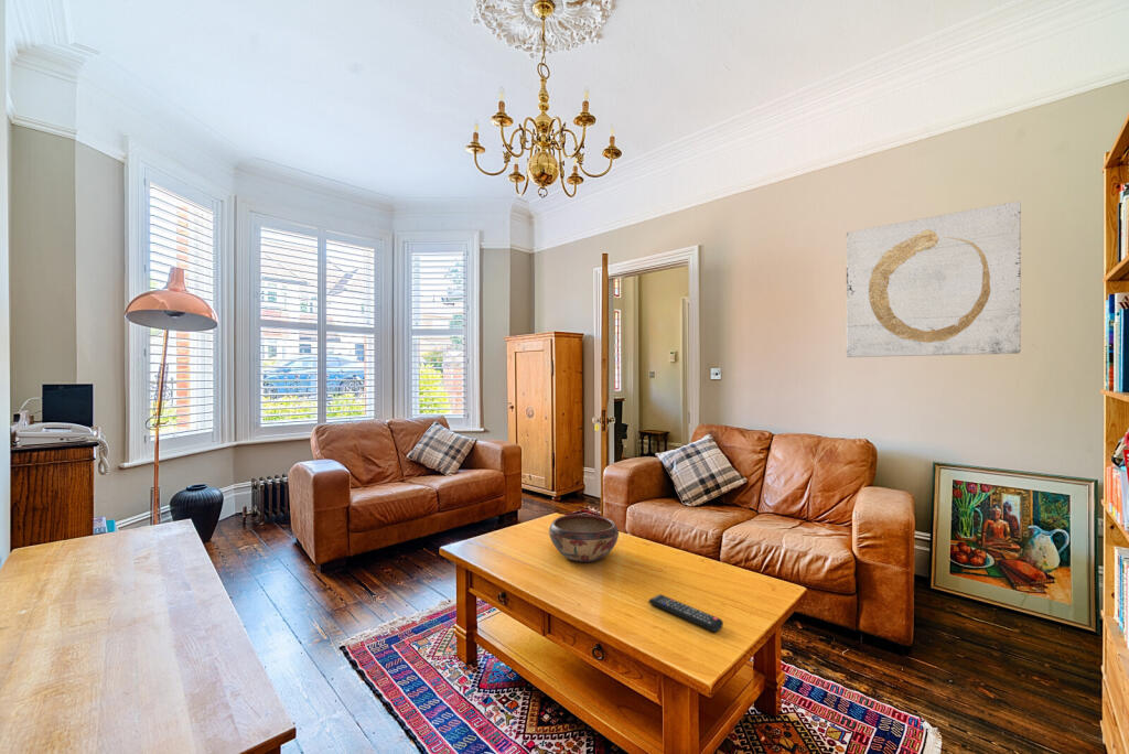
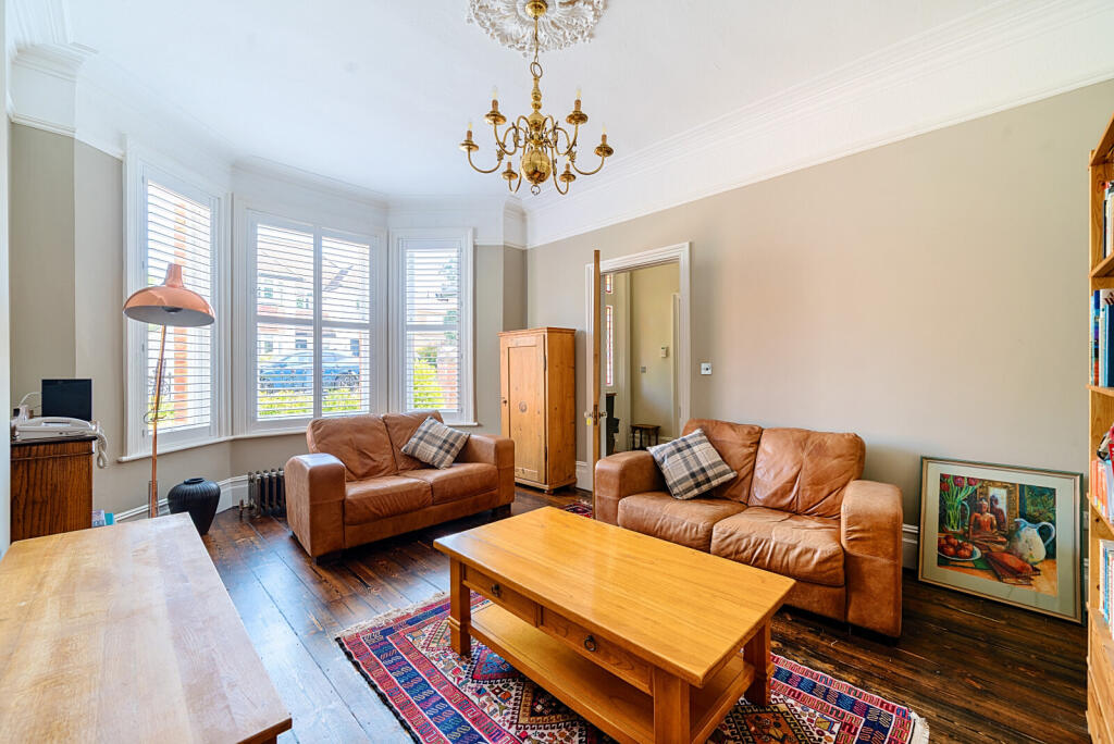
- wall art [846,201,1022,358]
- decorative bowl [548,514,620,563]
- remote control [647,593,724,633]
